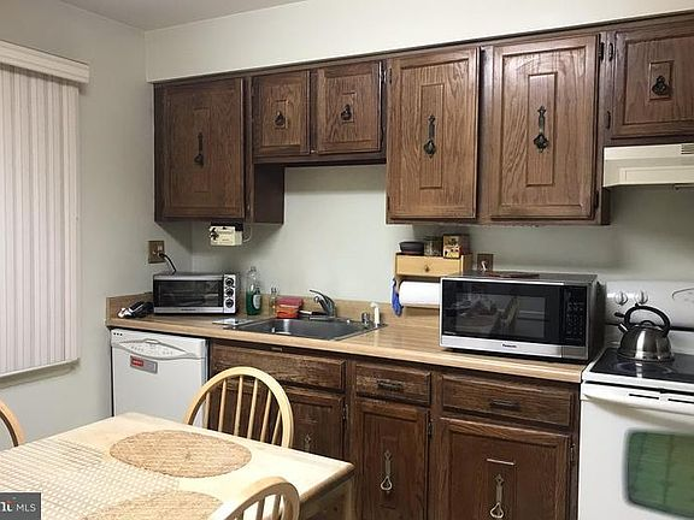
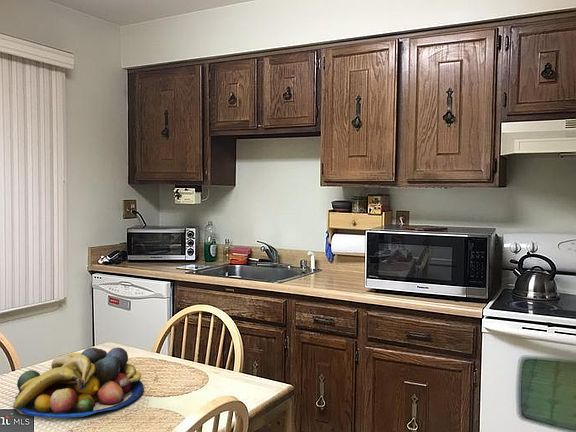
+ fruit bowl [12,346,145,419]
